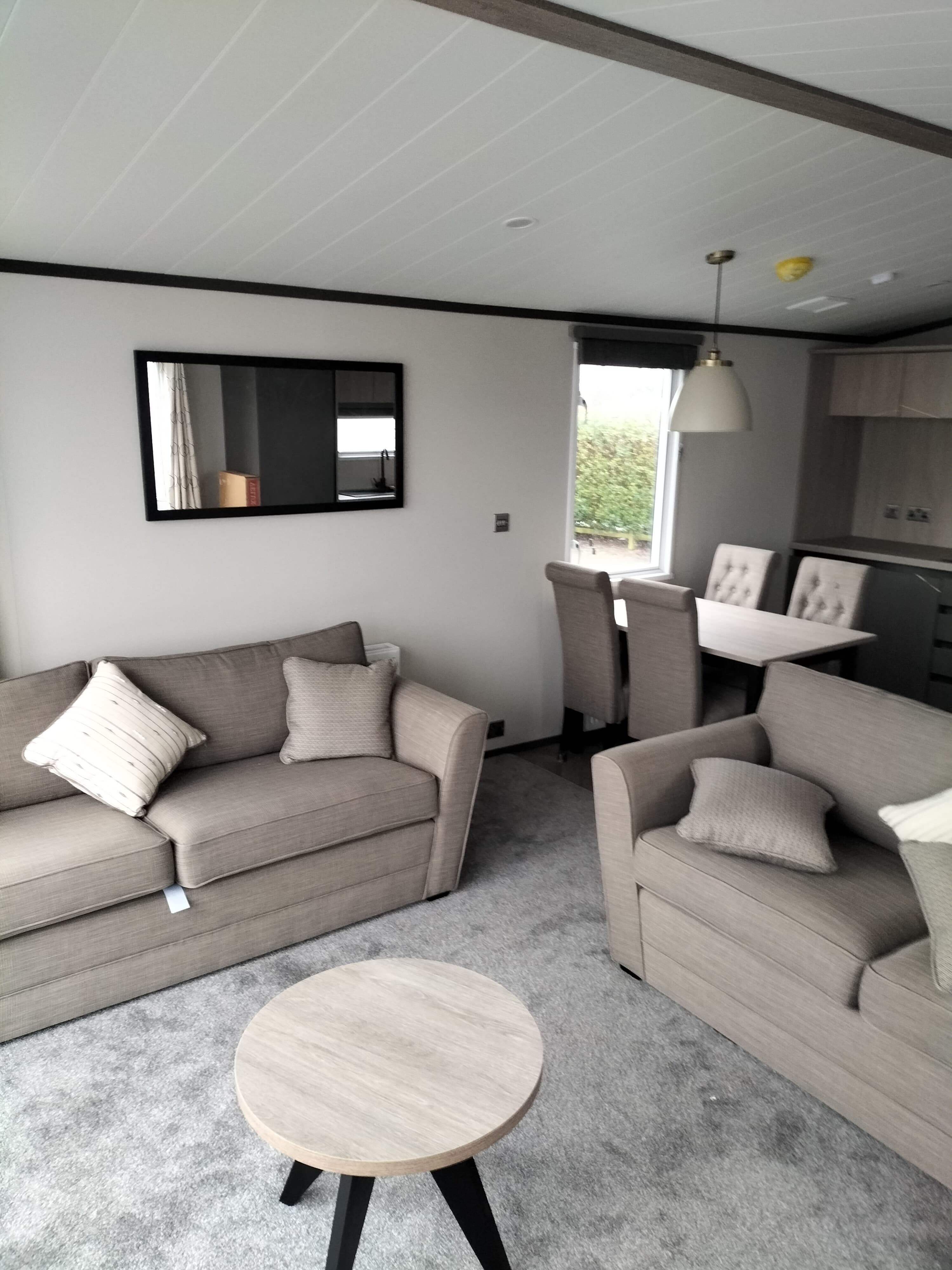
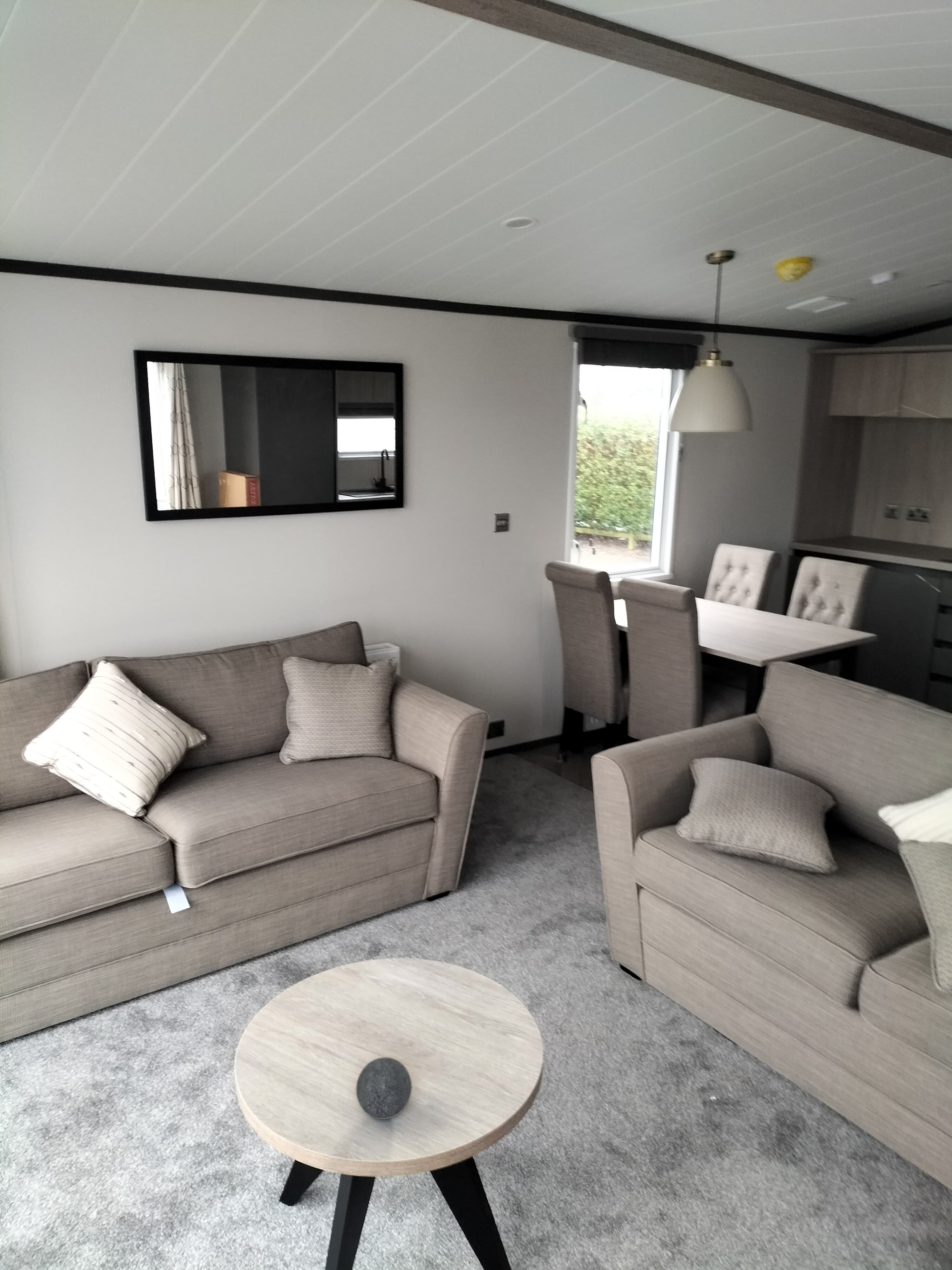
+ decorative ball [356,1057,412,1120]
